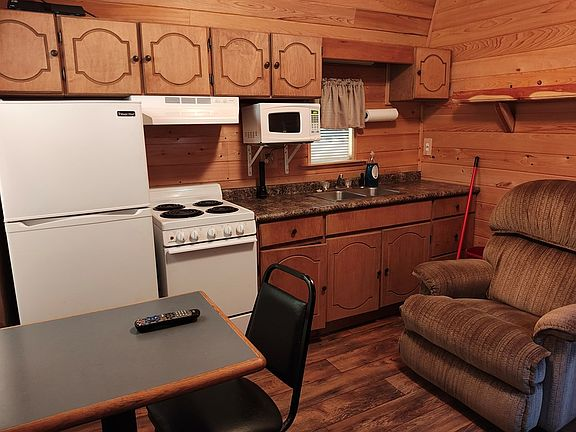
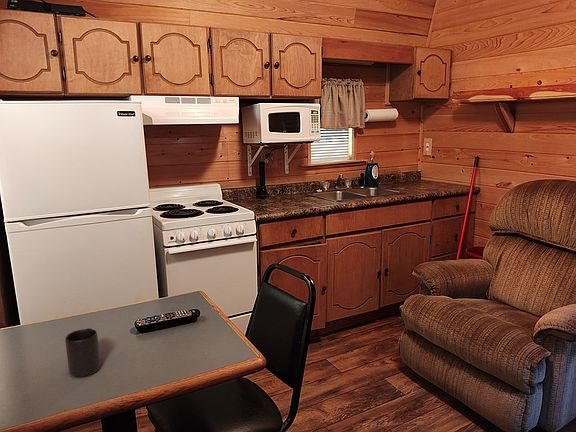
+ mug [64,327,101,378]
